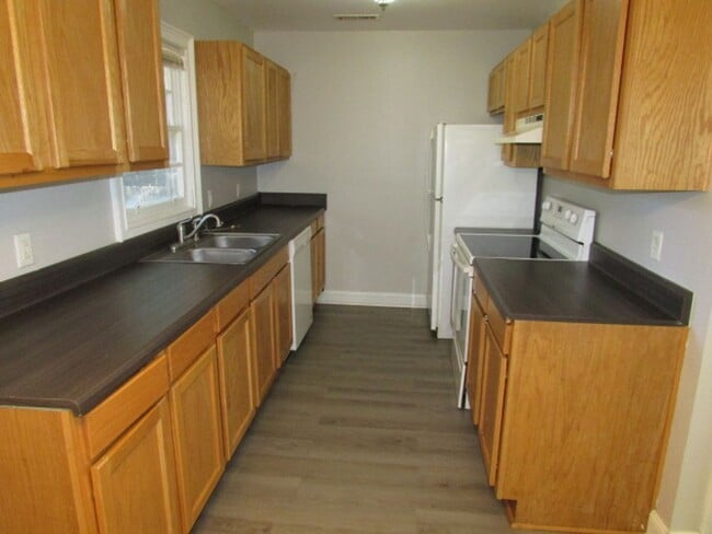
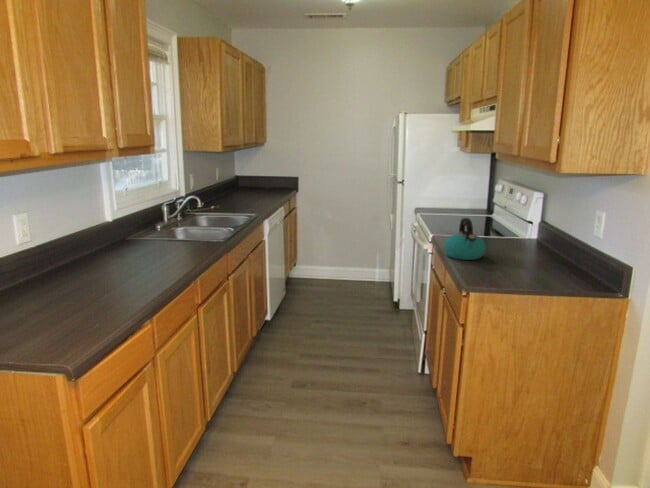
+ kettle [443,217,487,261]
